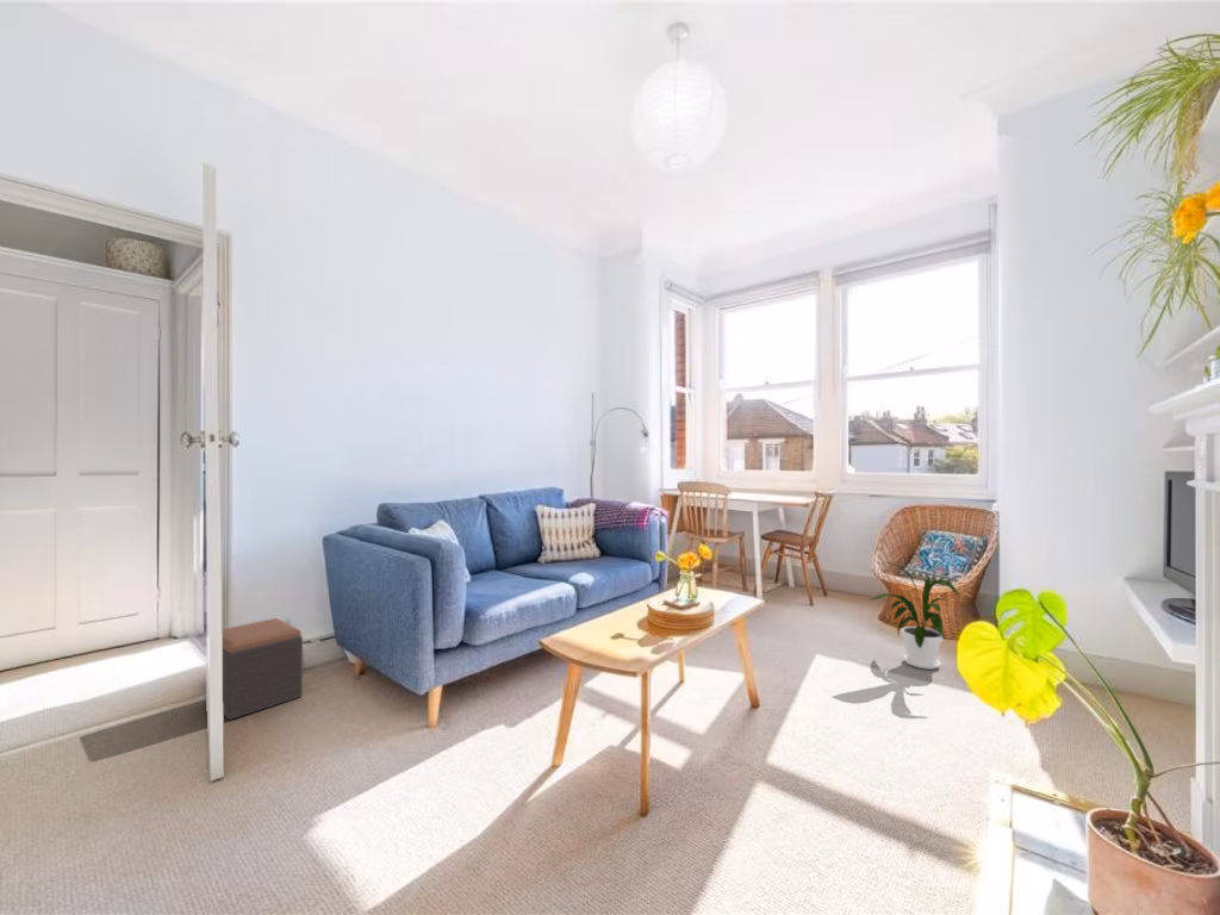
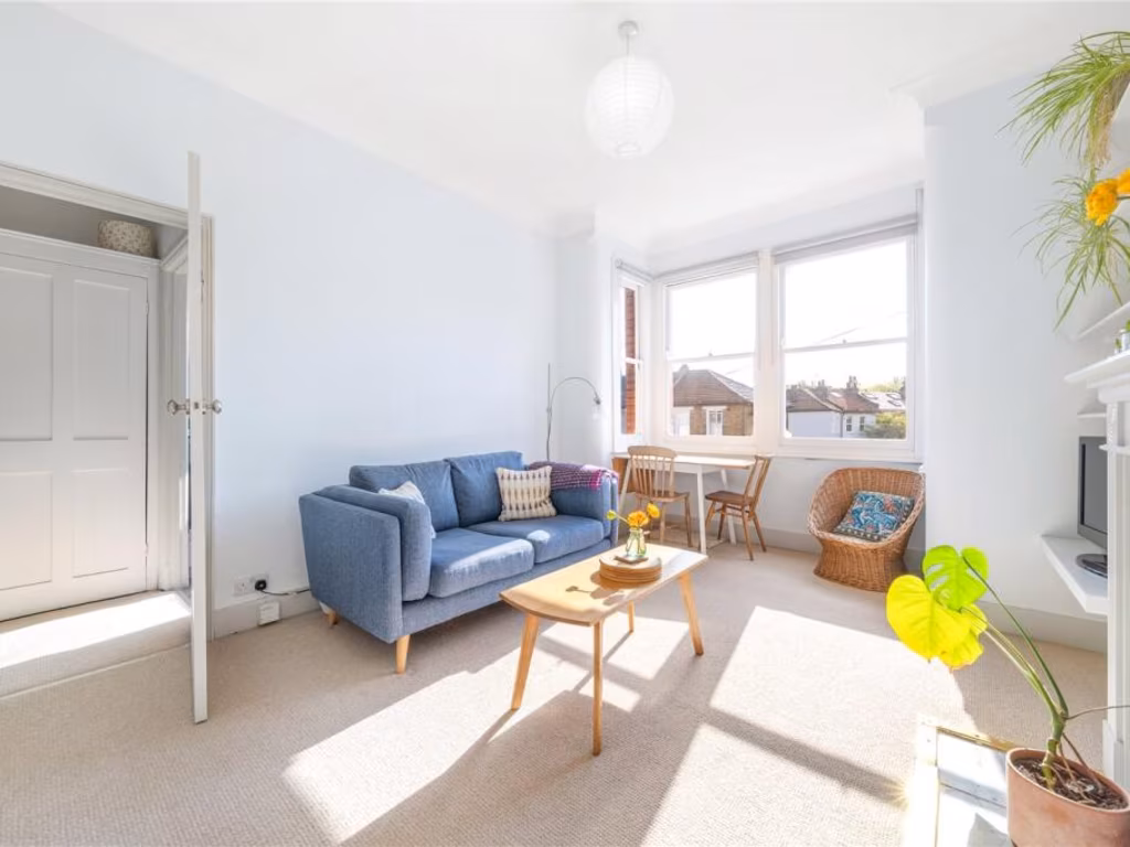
- footstool [222,617,304,721]
- house plant [867,561,960,671]
